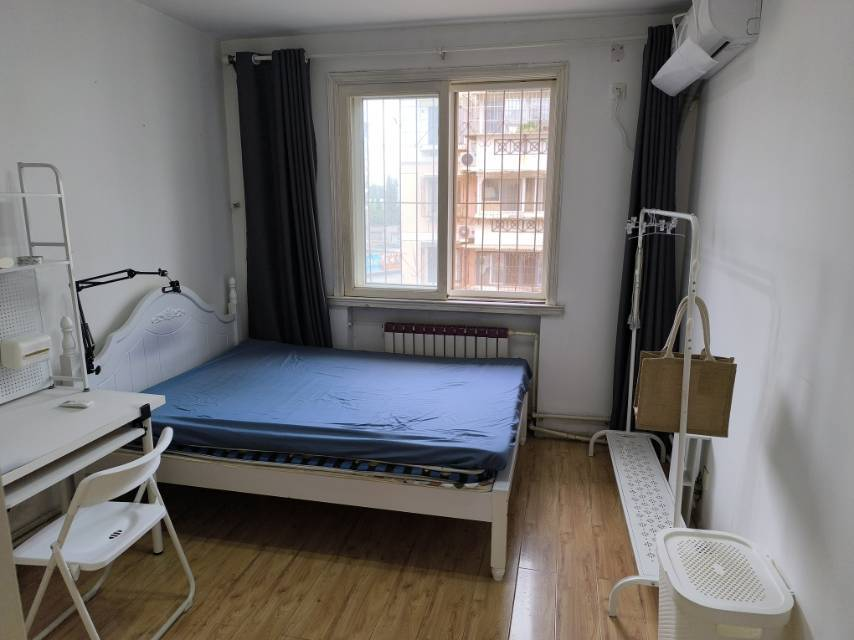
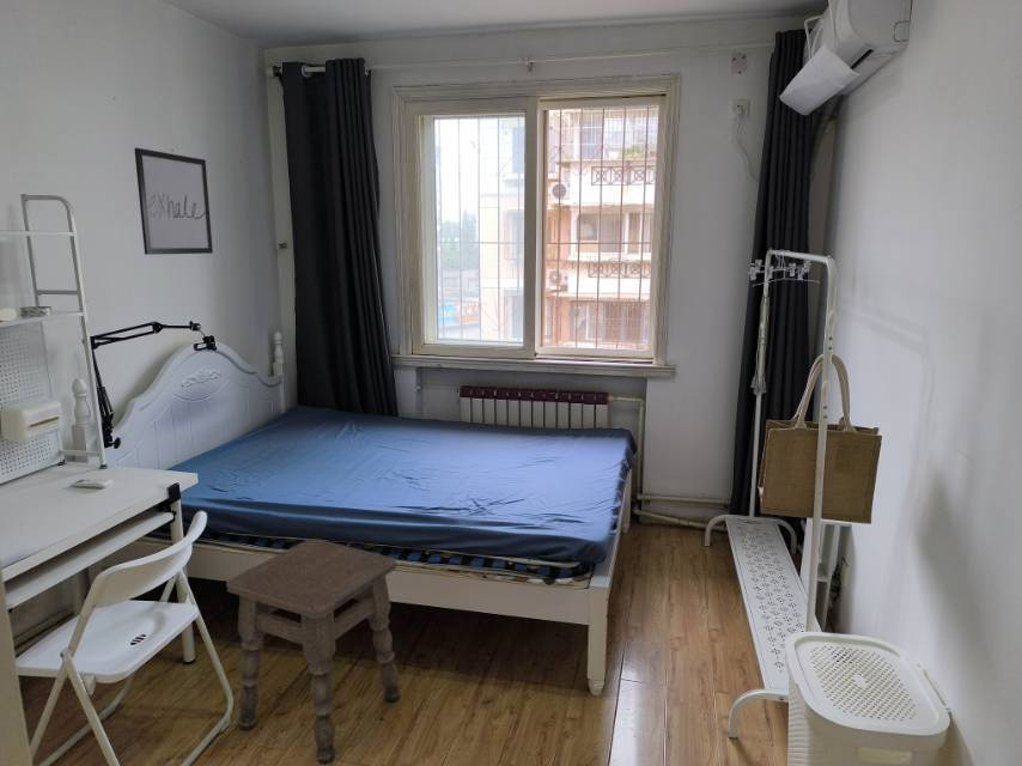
+ side table [225,537,401,766]
+ wall art [133,147,214,256]
